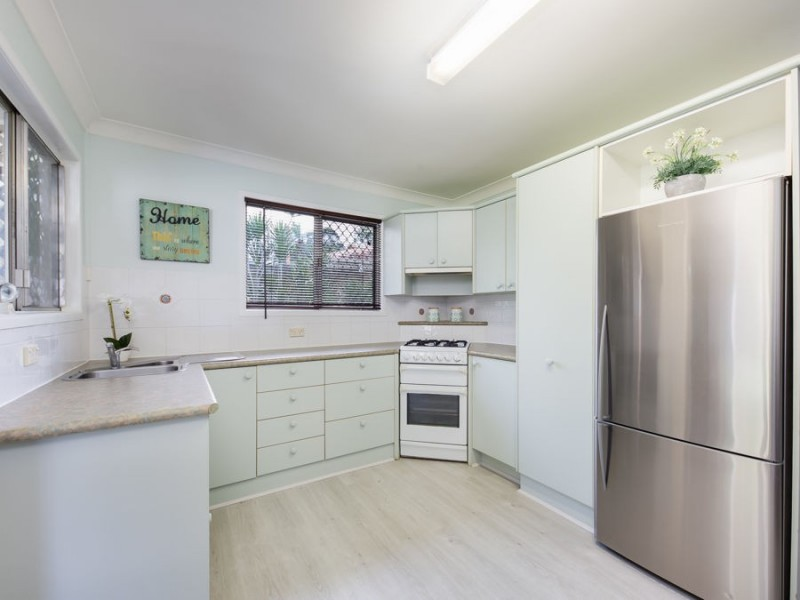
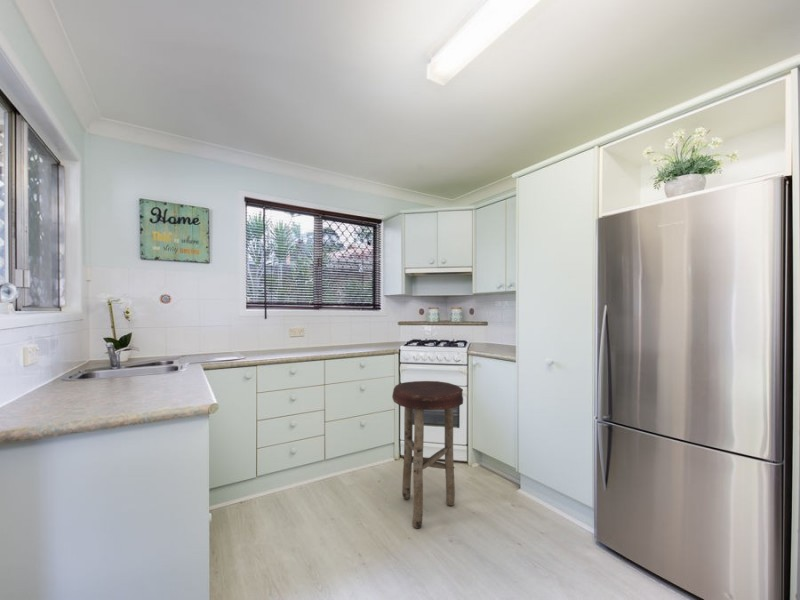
+ stool [391,380,464,529]
